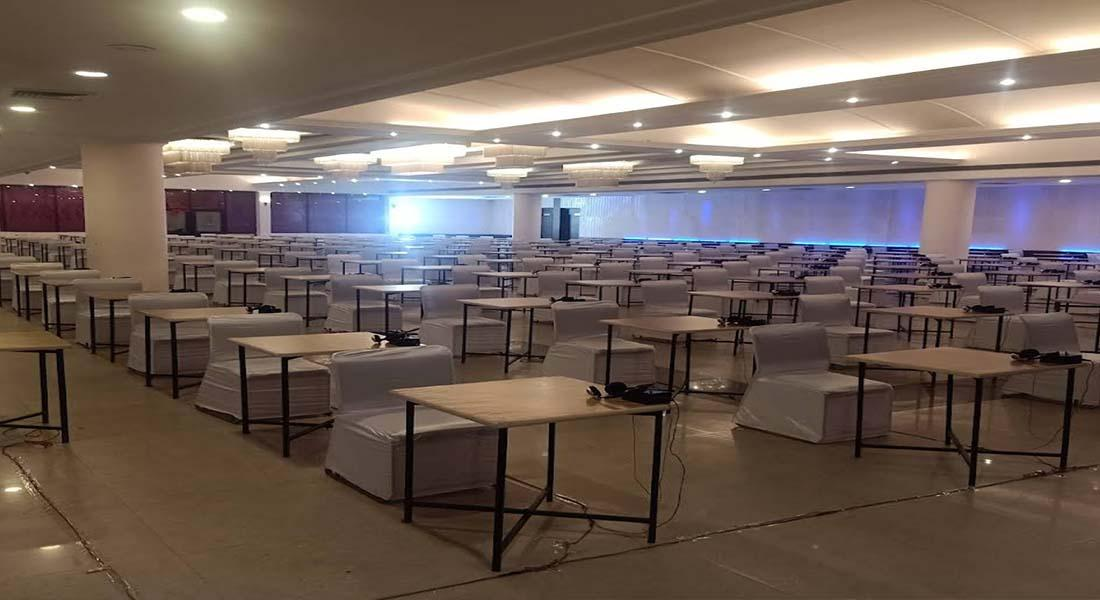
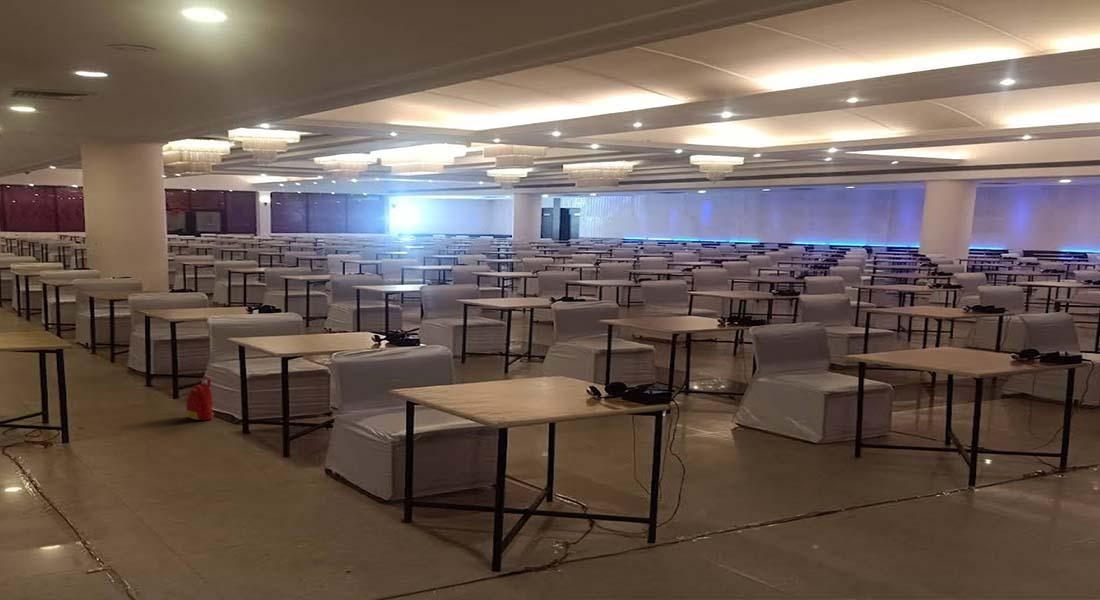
+ backpack [185,375,215,421]
